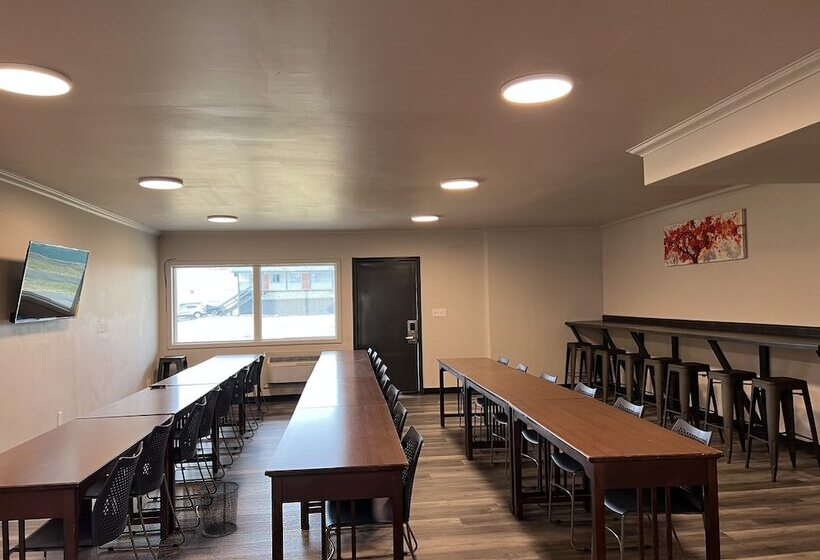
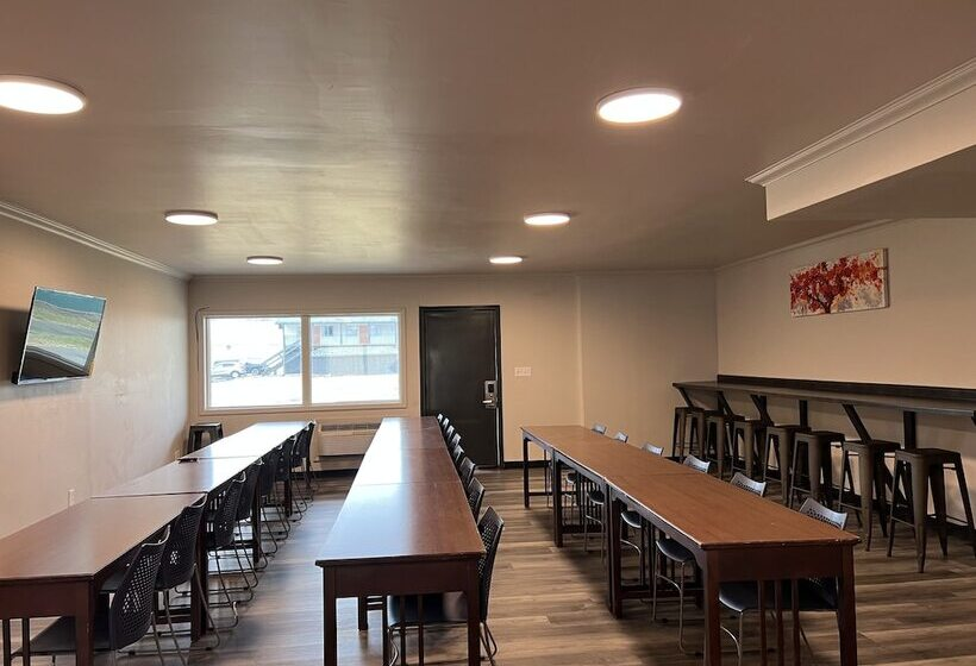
- waste bin [197,480,240,539]
